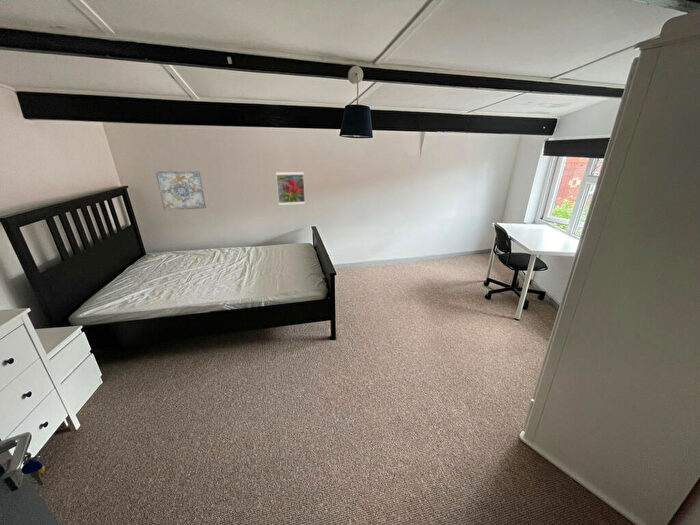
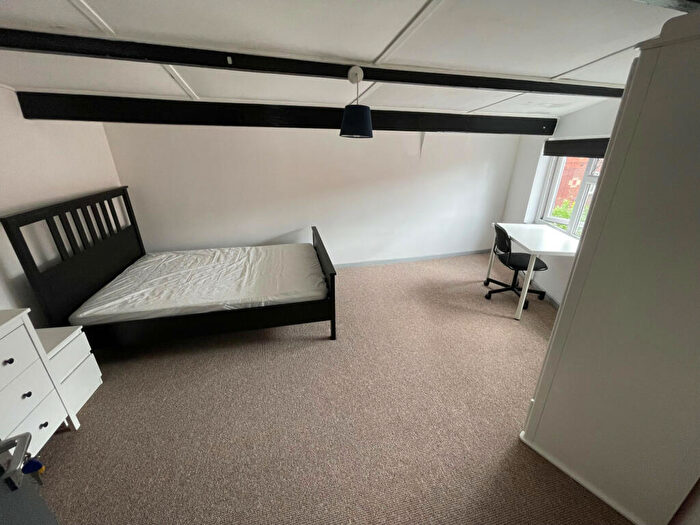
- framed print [275,171,306,206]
- wall art [155,170,207,211]
